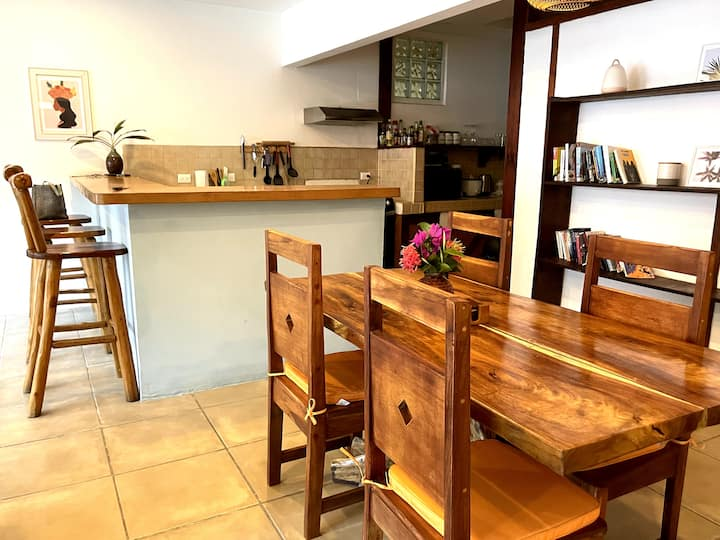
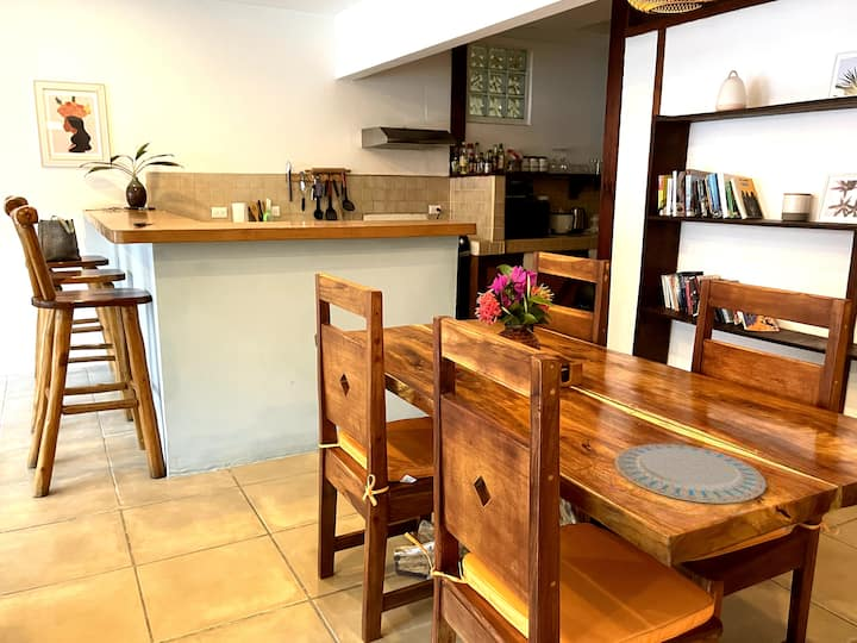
+ chinaware [613,443,768,505]
